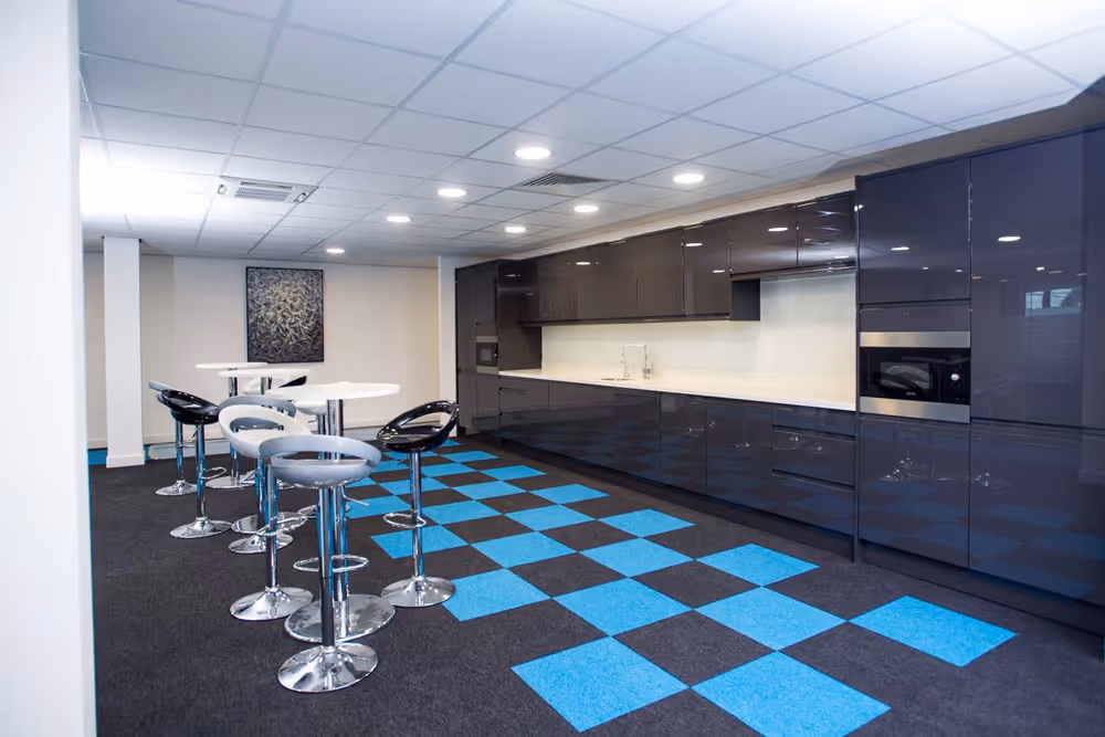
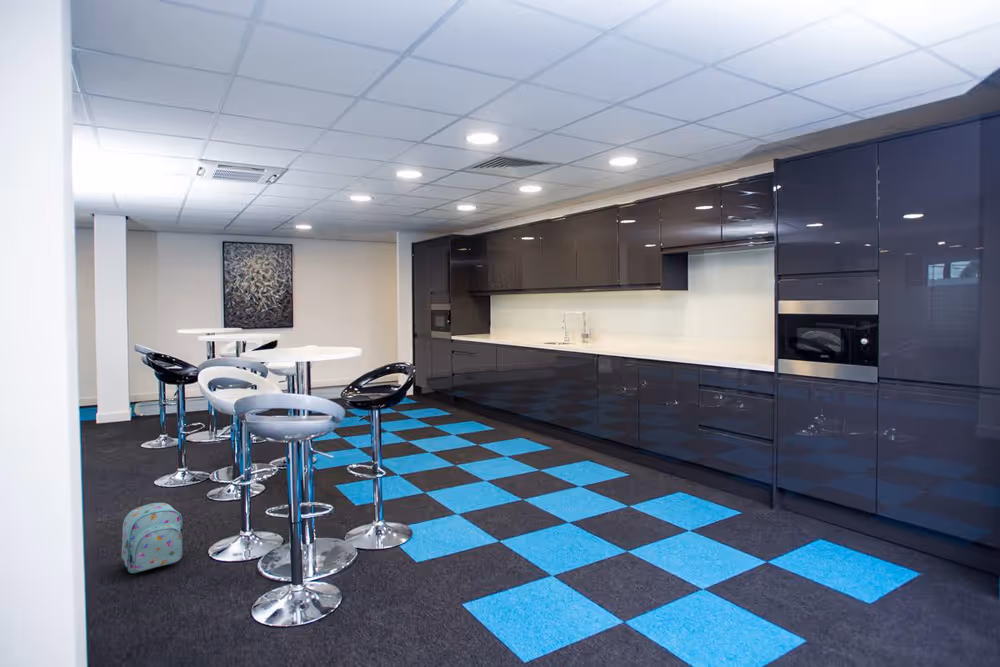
+ backpack [120,502,184,574]
